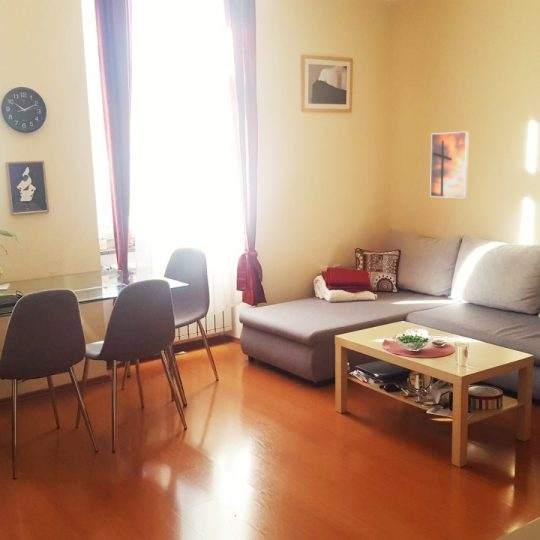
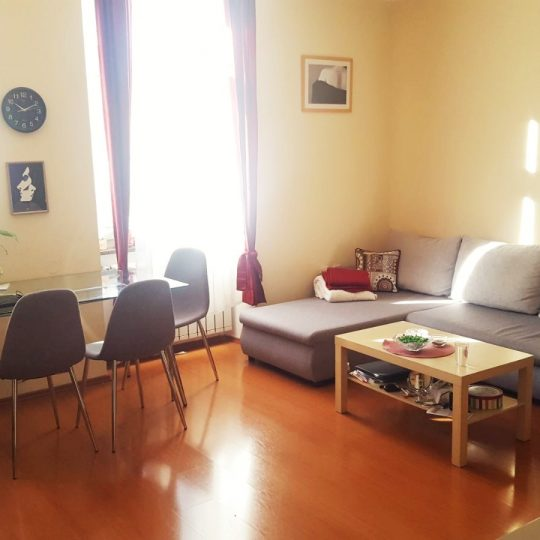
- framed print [429,130,470,199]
